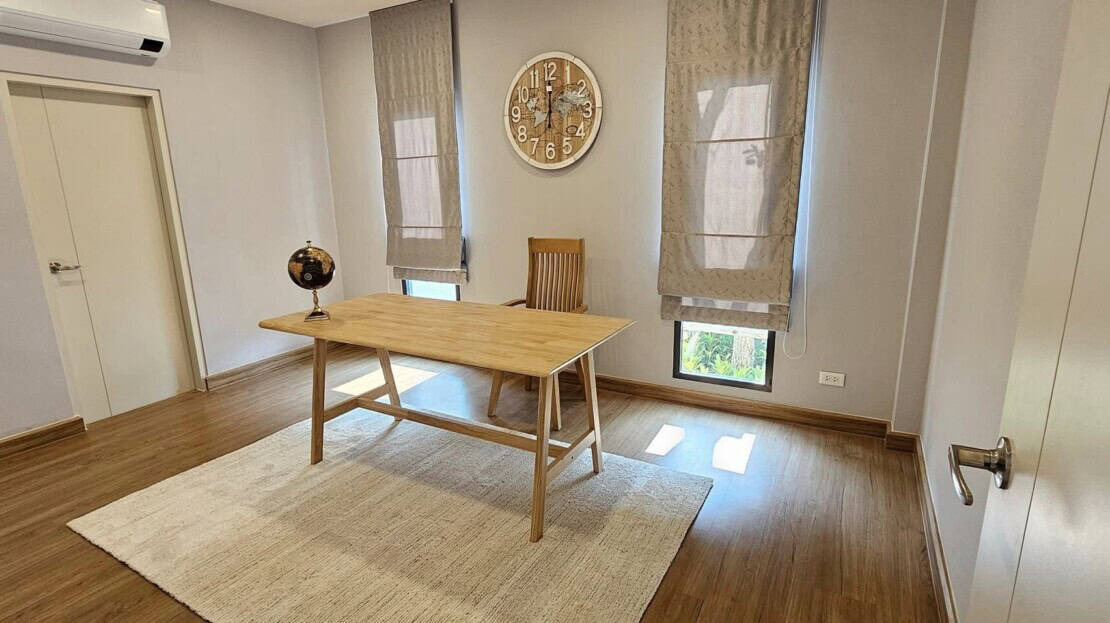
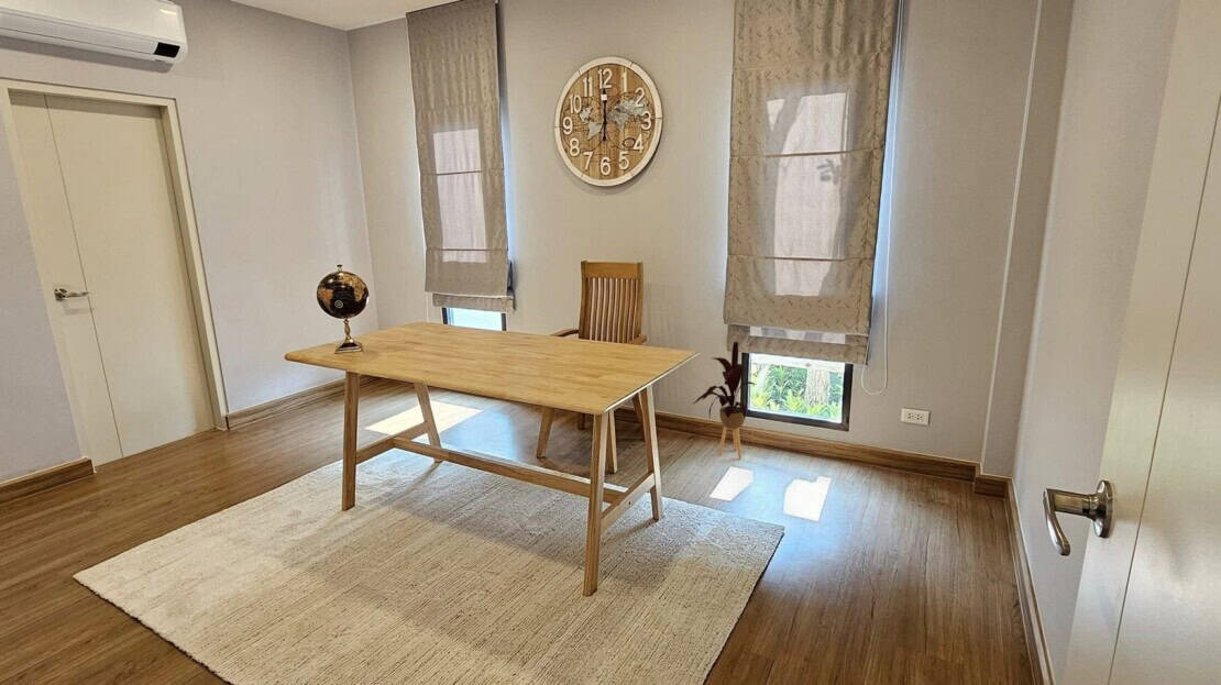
+ house plant [691,341,757,460]
